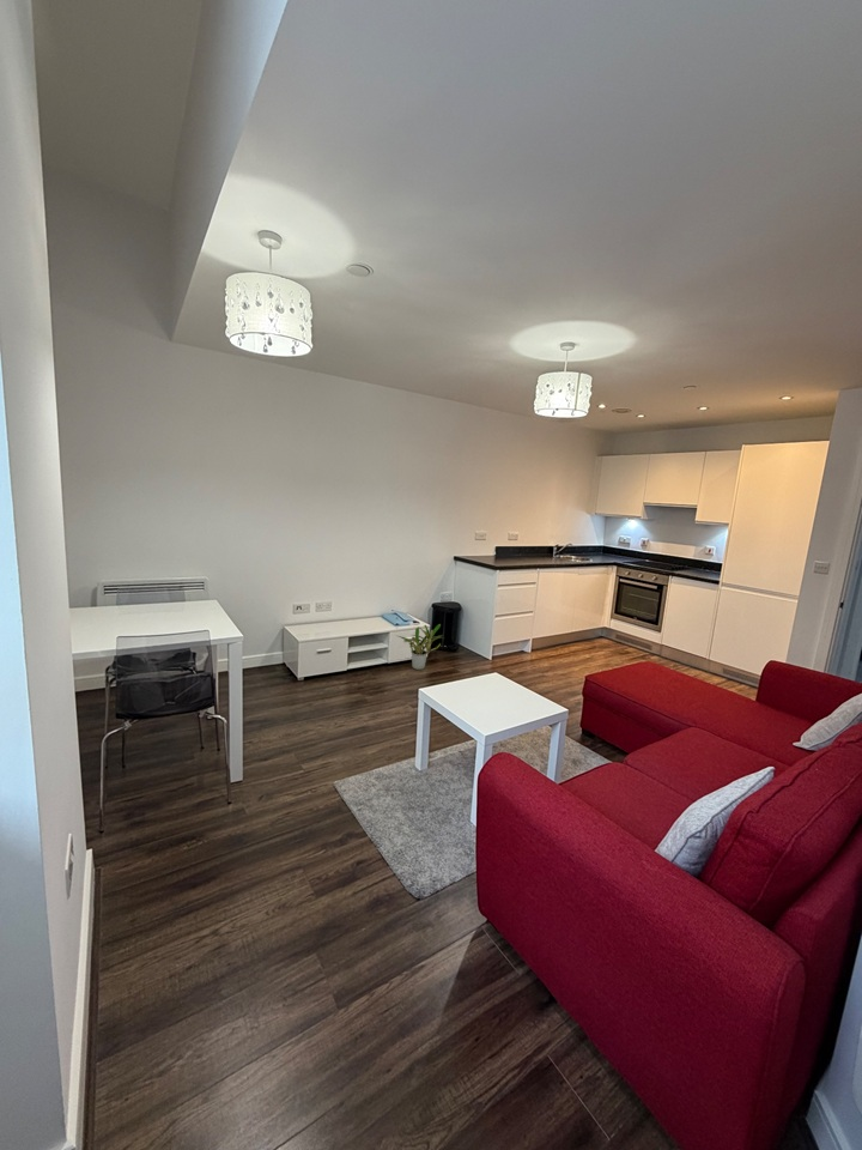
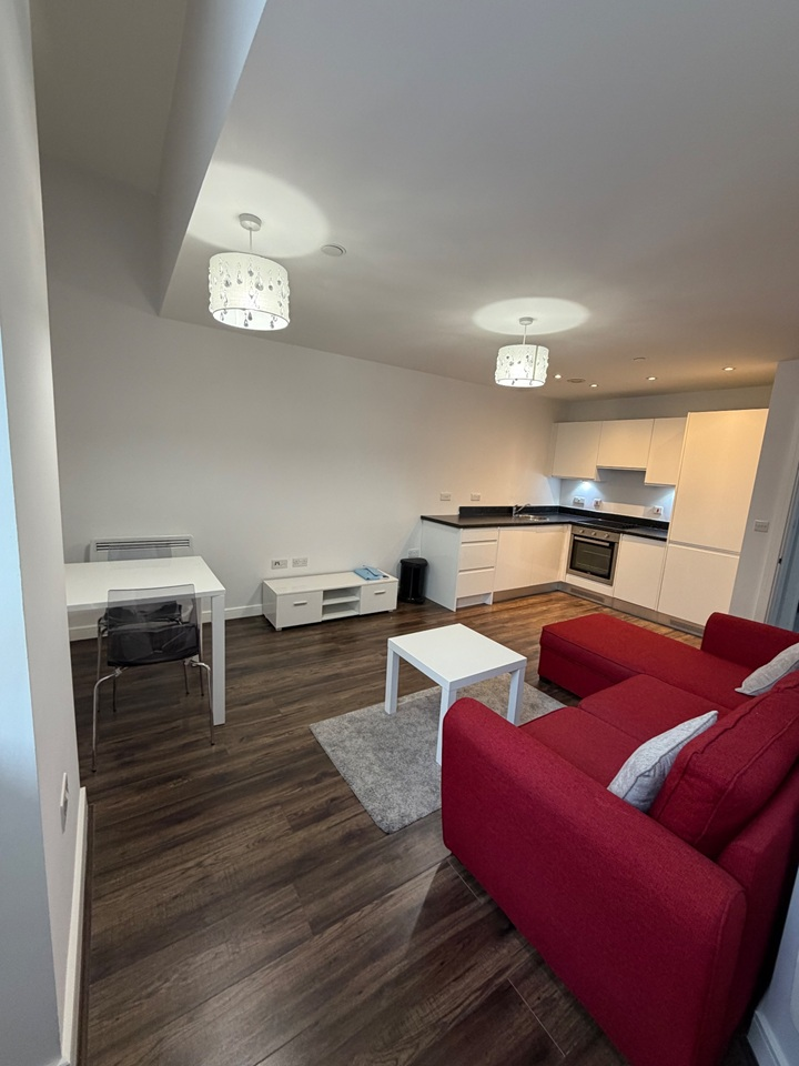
- potted plant [397,623,445,671]
